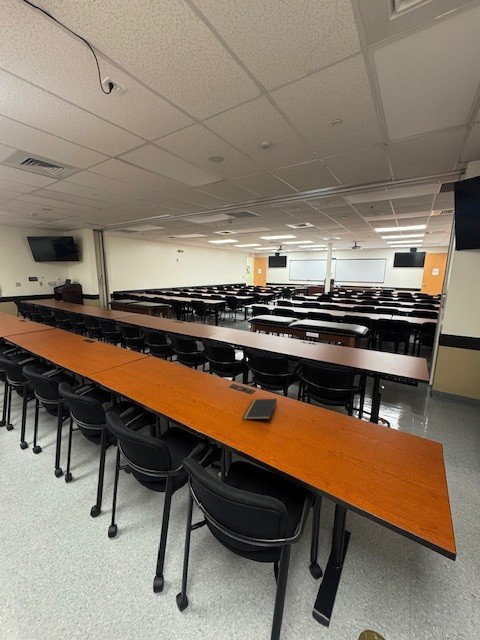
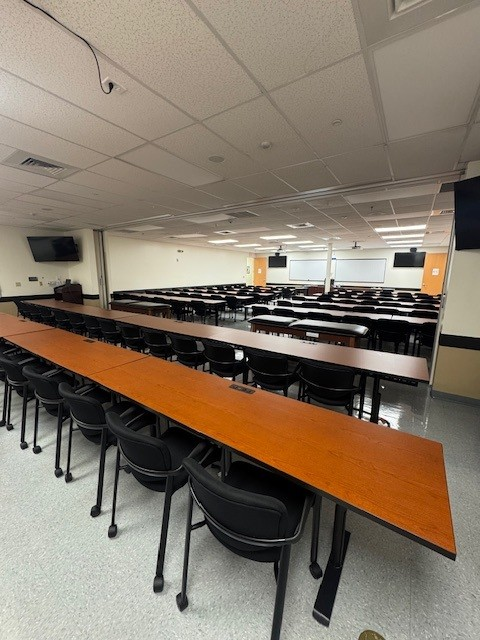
- notepad [242,398,278,420]
